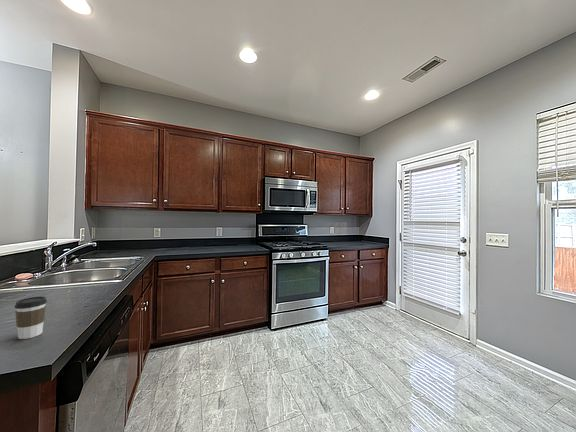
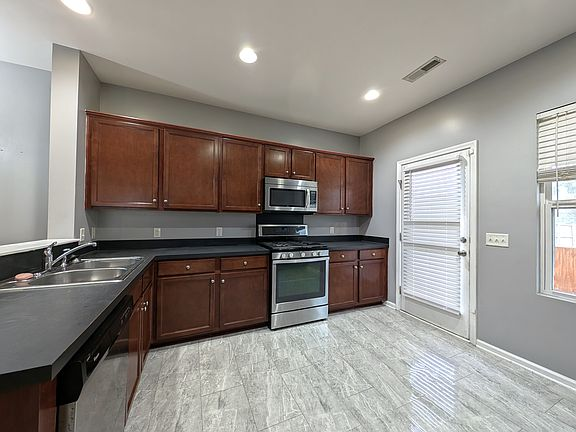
- coffee cup [14,295,48,340]
